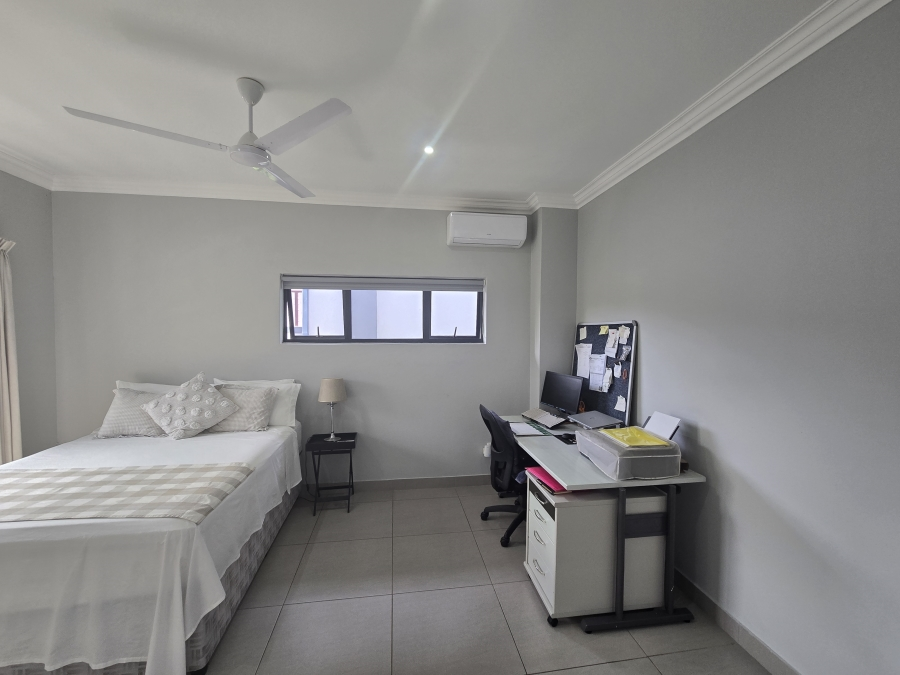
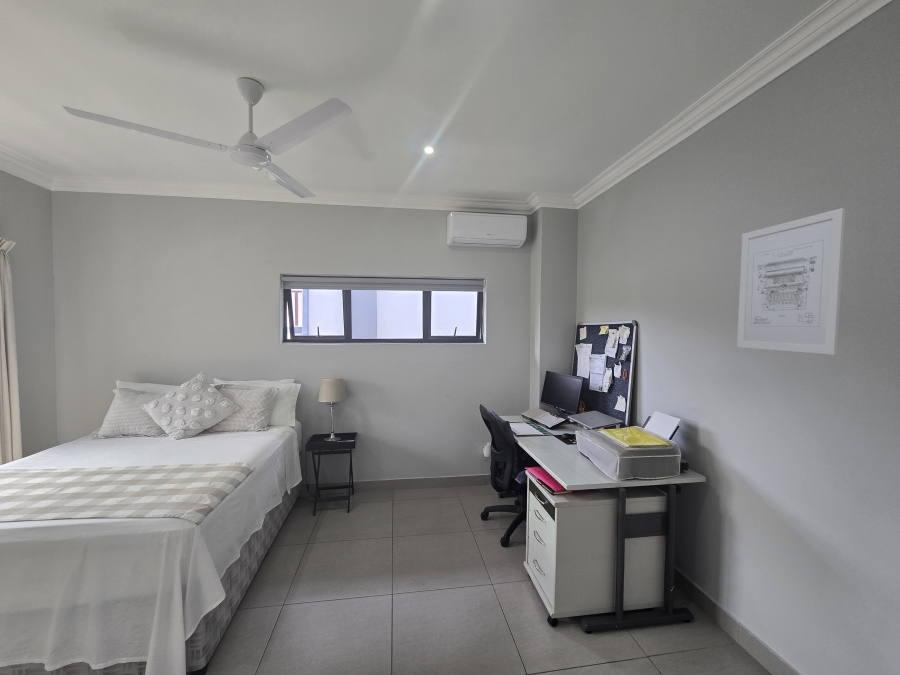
+ wall art [736,207,847,356]
